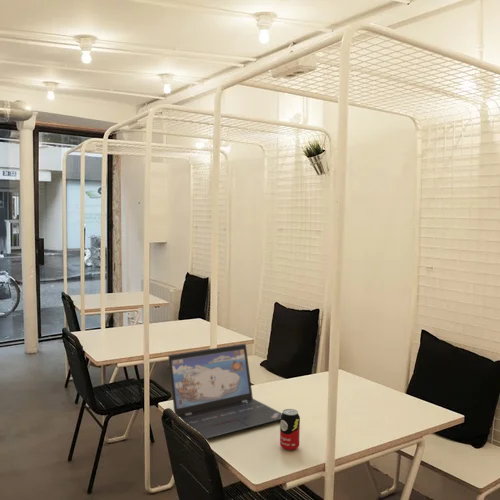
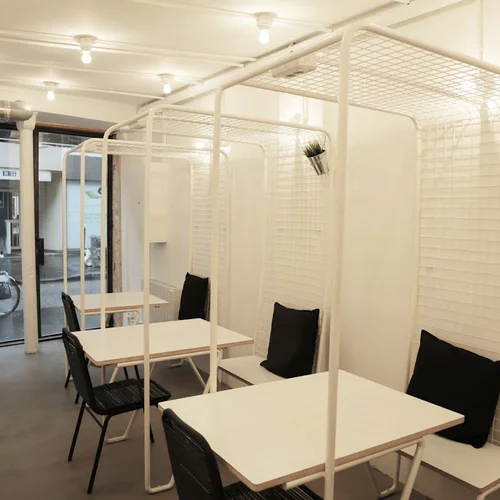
- beverage can [279,408,301,452]
- laptop [167,343,282,440]
